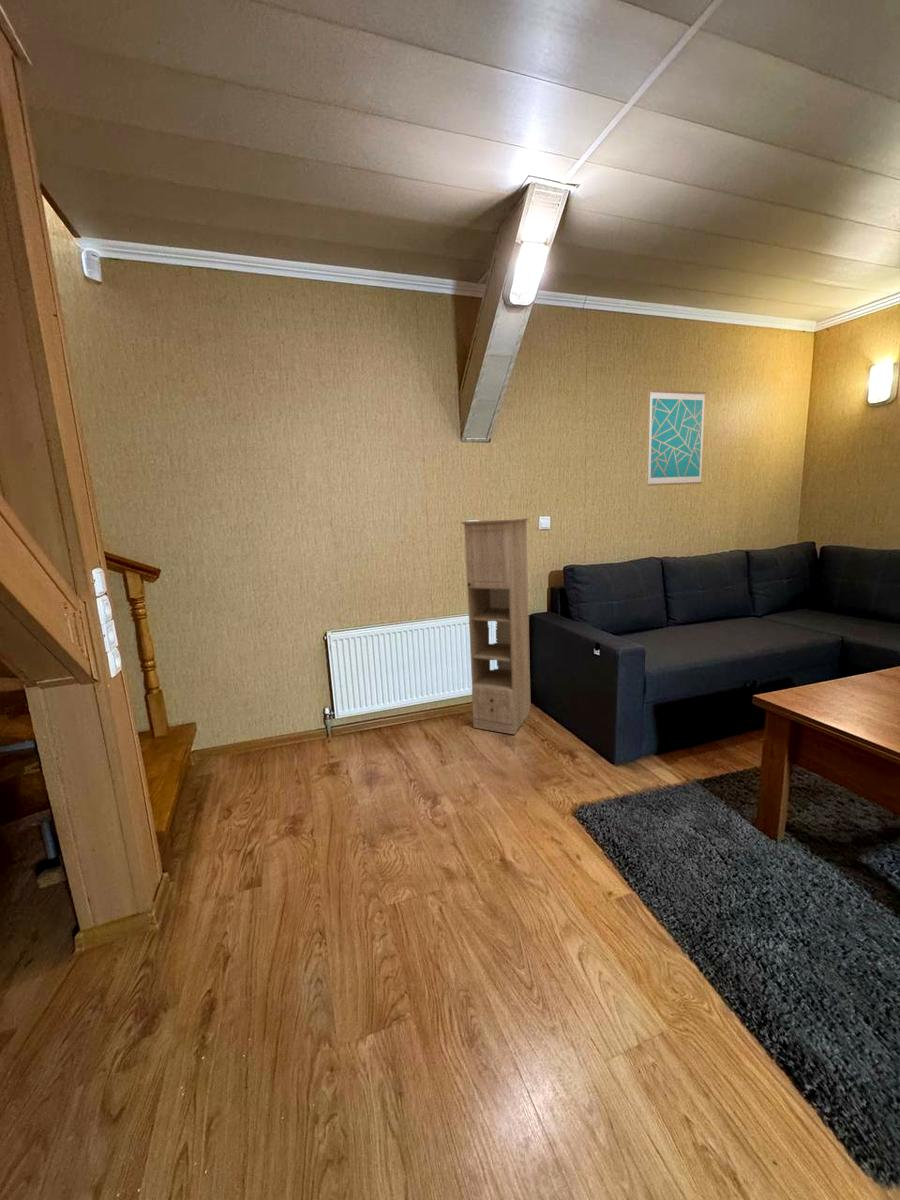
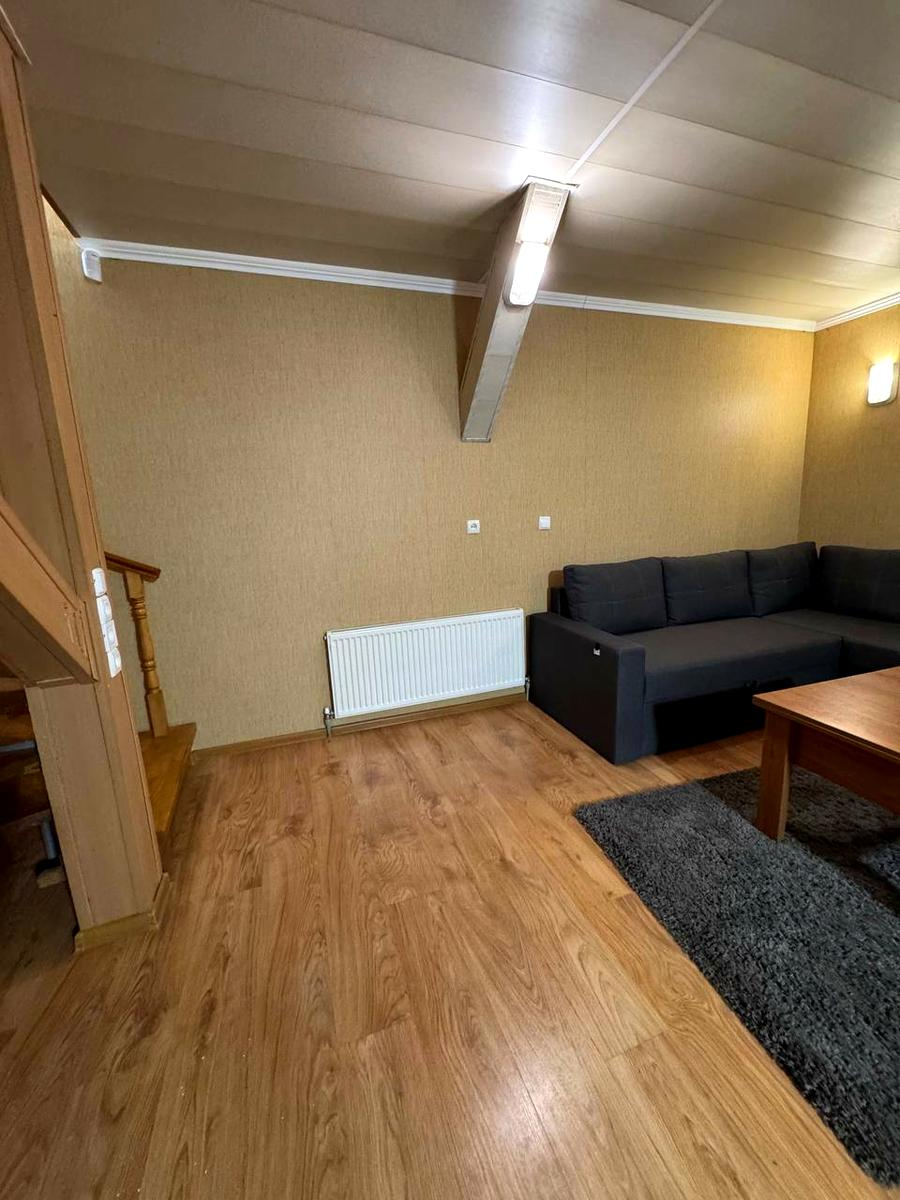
- wall art [646,389,707,487]
- storage cabinet [460,517,531,735]
